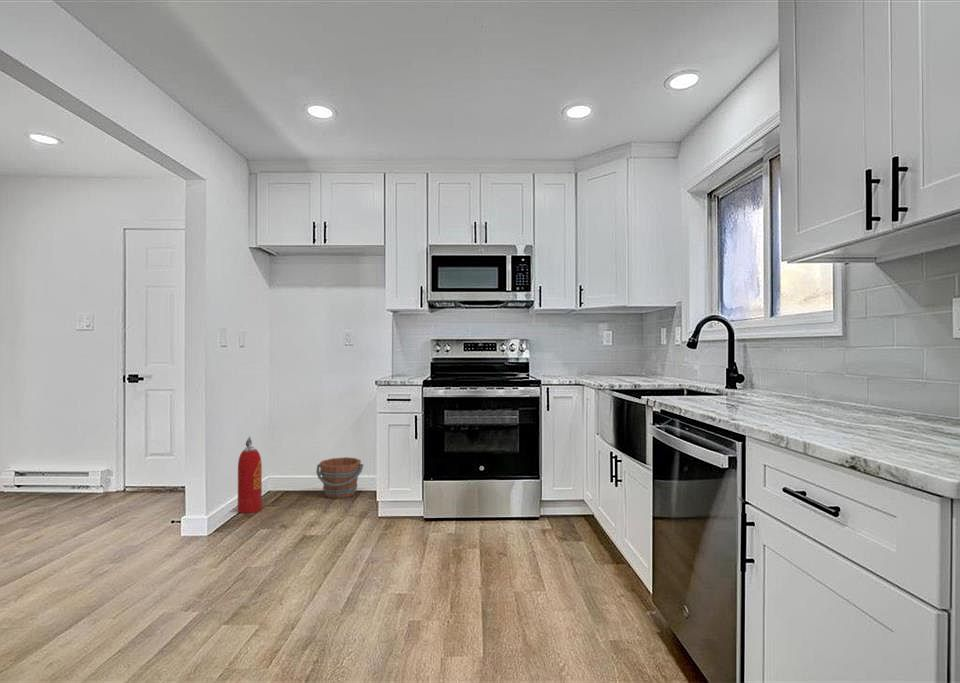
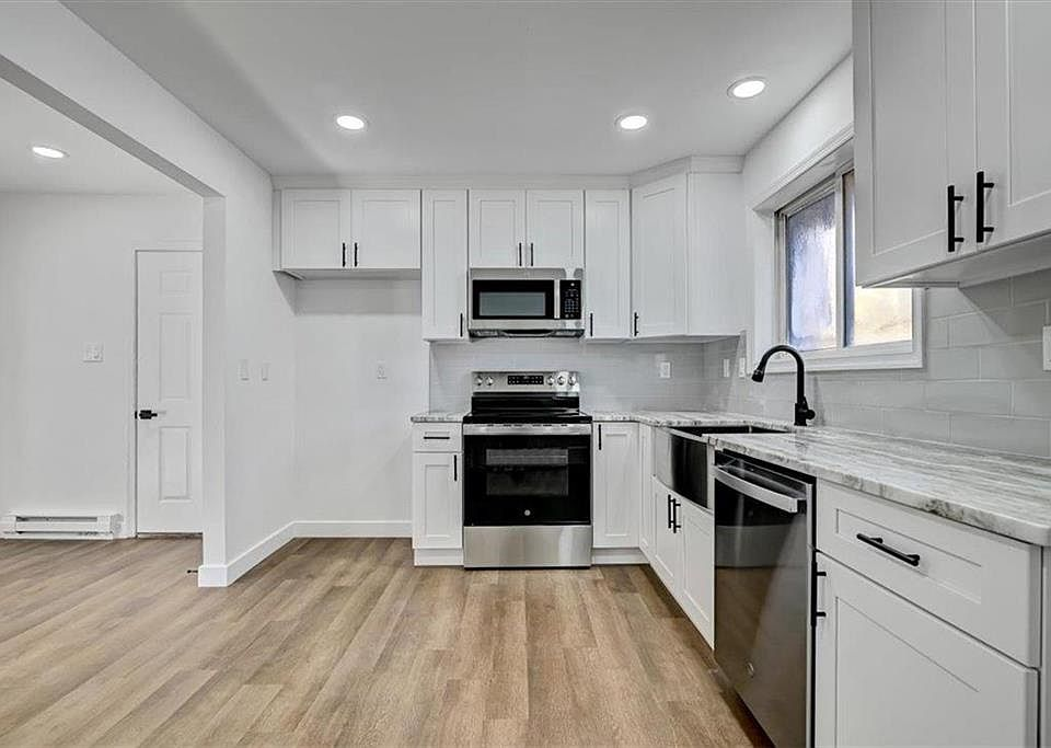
- bucket [315,456,365,500]
- fire extinguisher [237,435,263,514]
